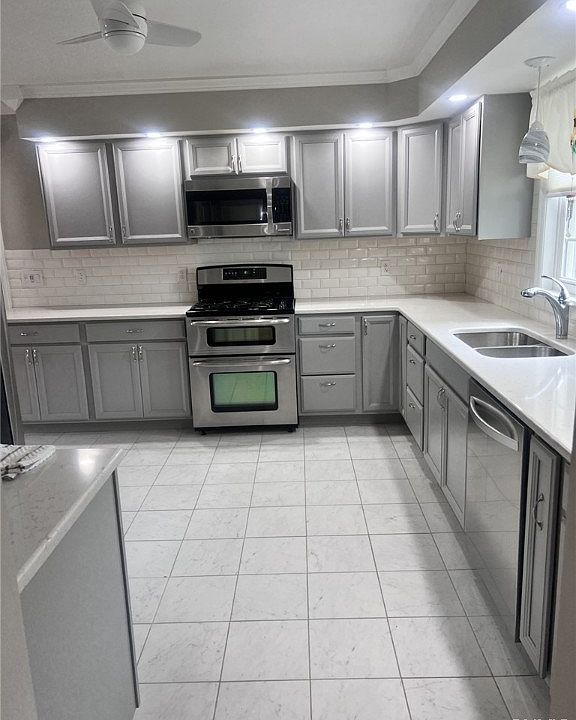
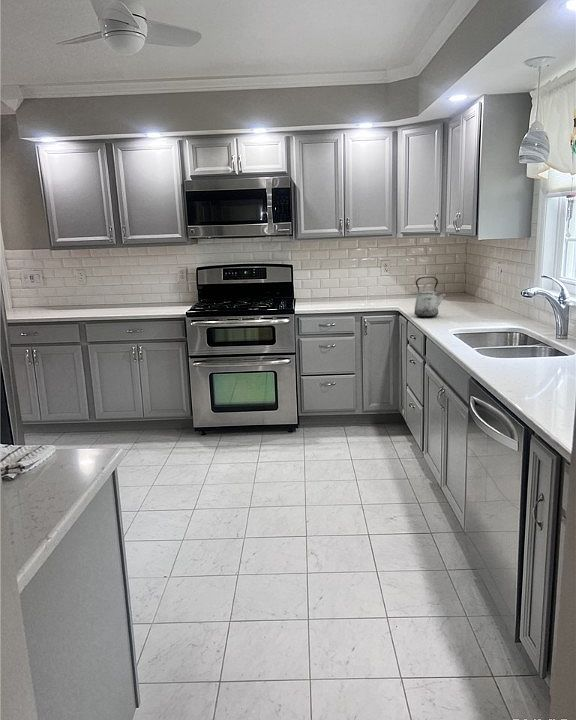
+ kettle [413,276,447,318]
